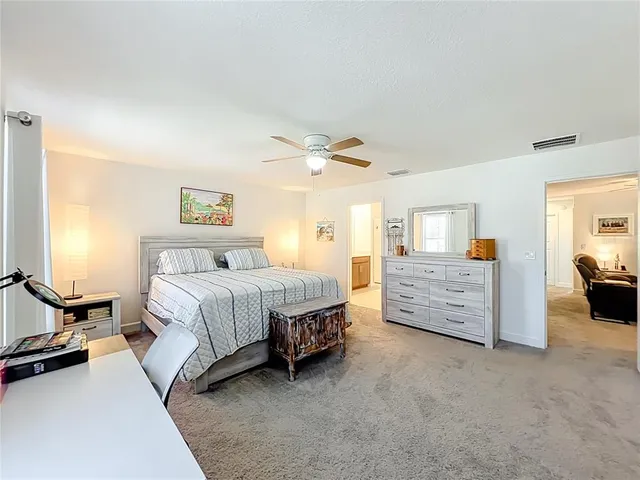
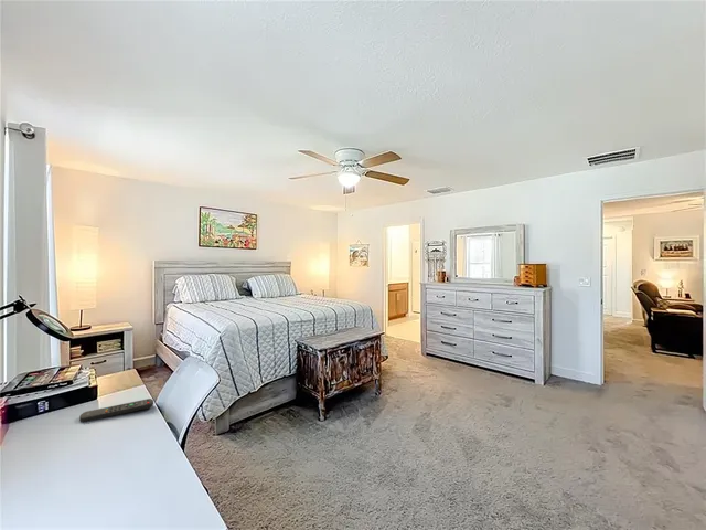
+ remote control [78,398,154,423]
